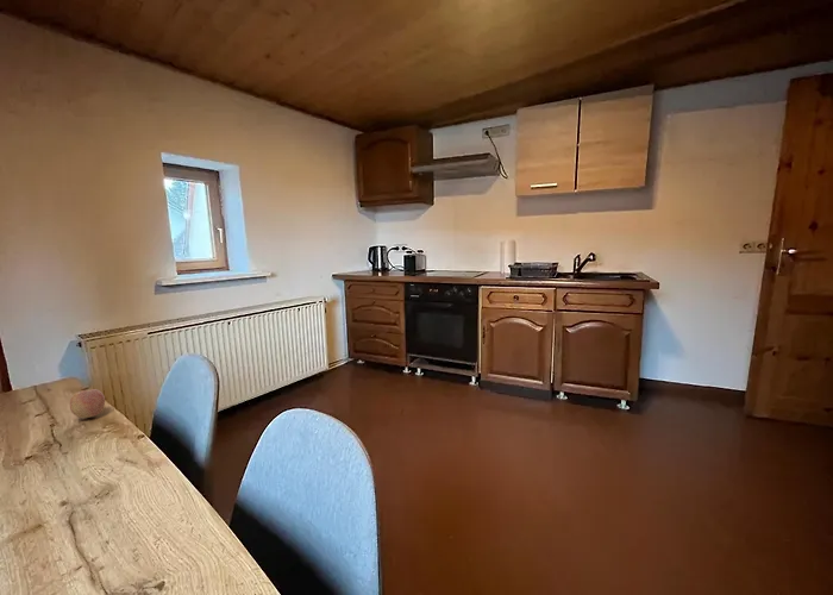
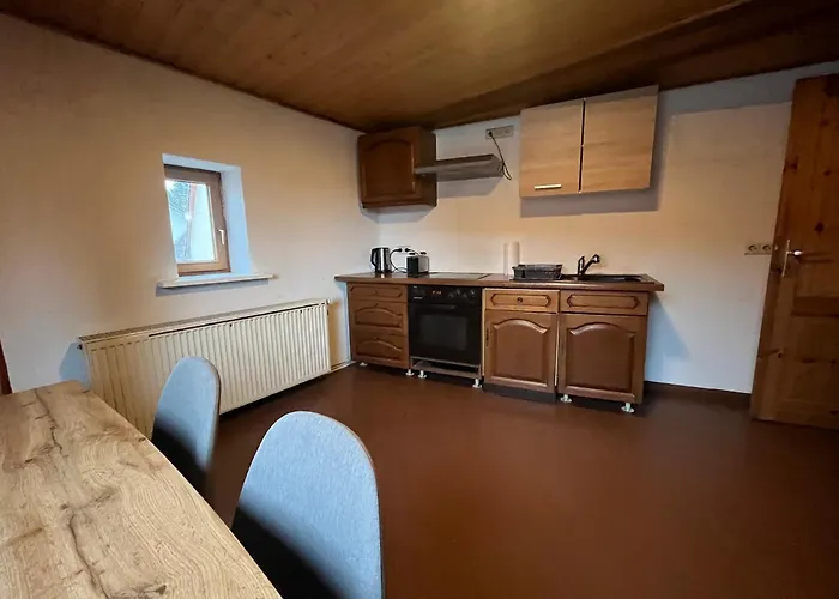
- fruit [69,388,106,419]
